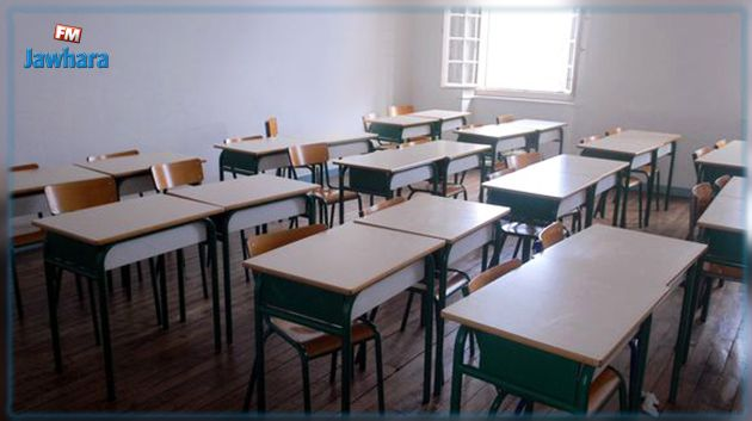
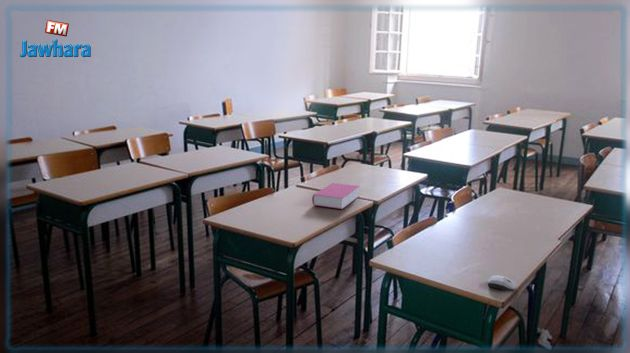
+ book [311,182,361,210]
+ computer mouse [487,274,517,293]
